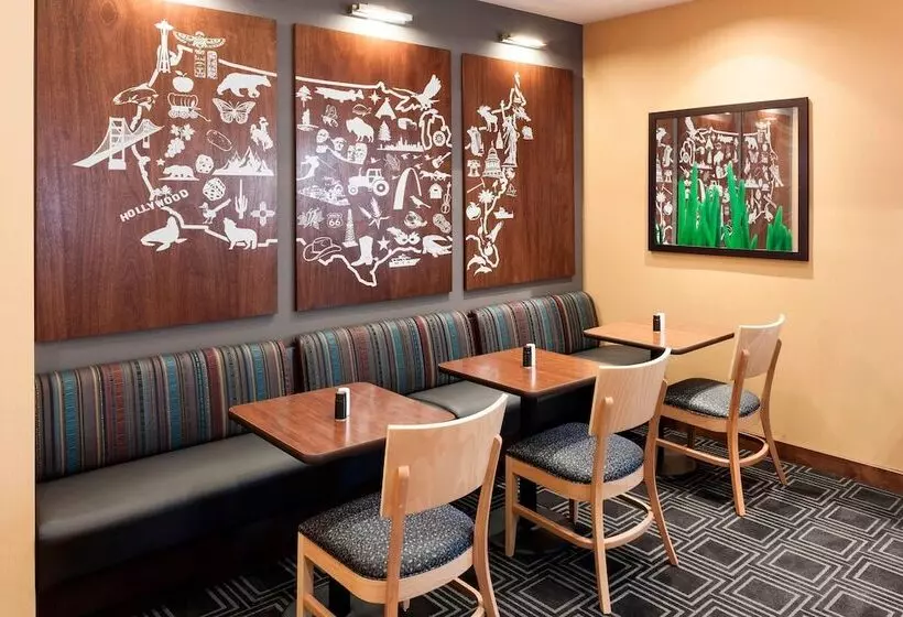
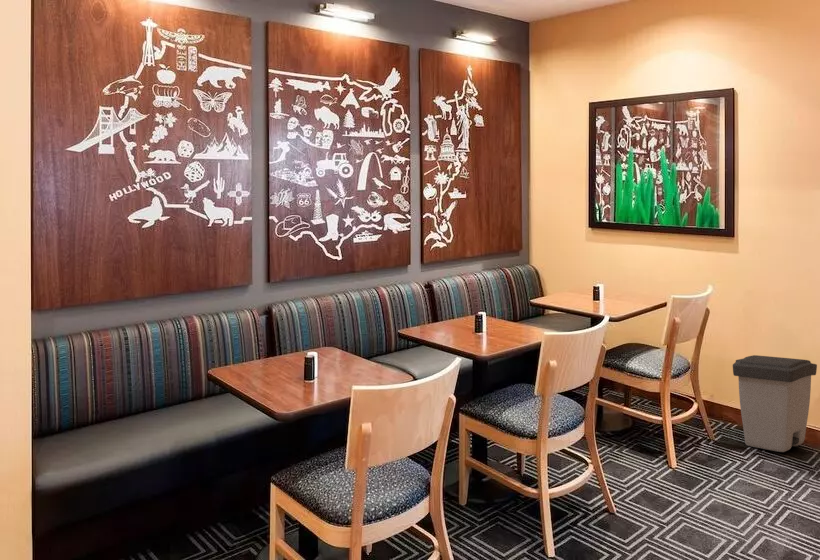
+ trash can [732,354,818,453]
